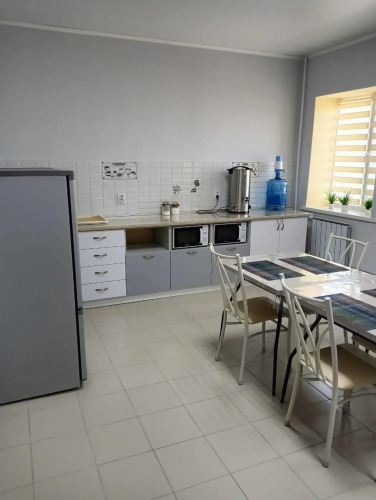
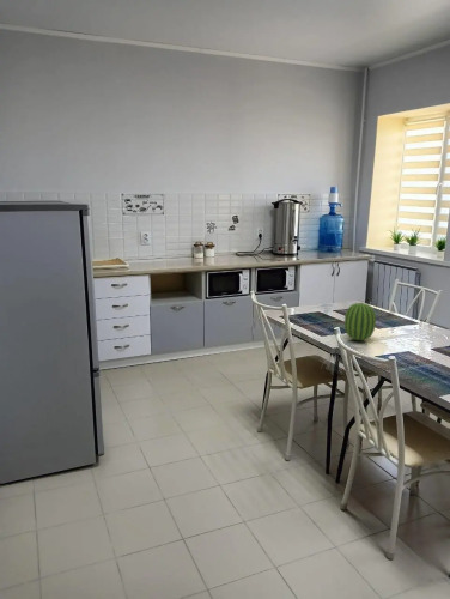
+ fruit [343,301,377,341]
